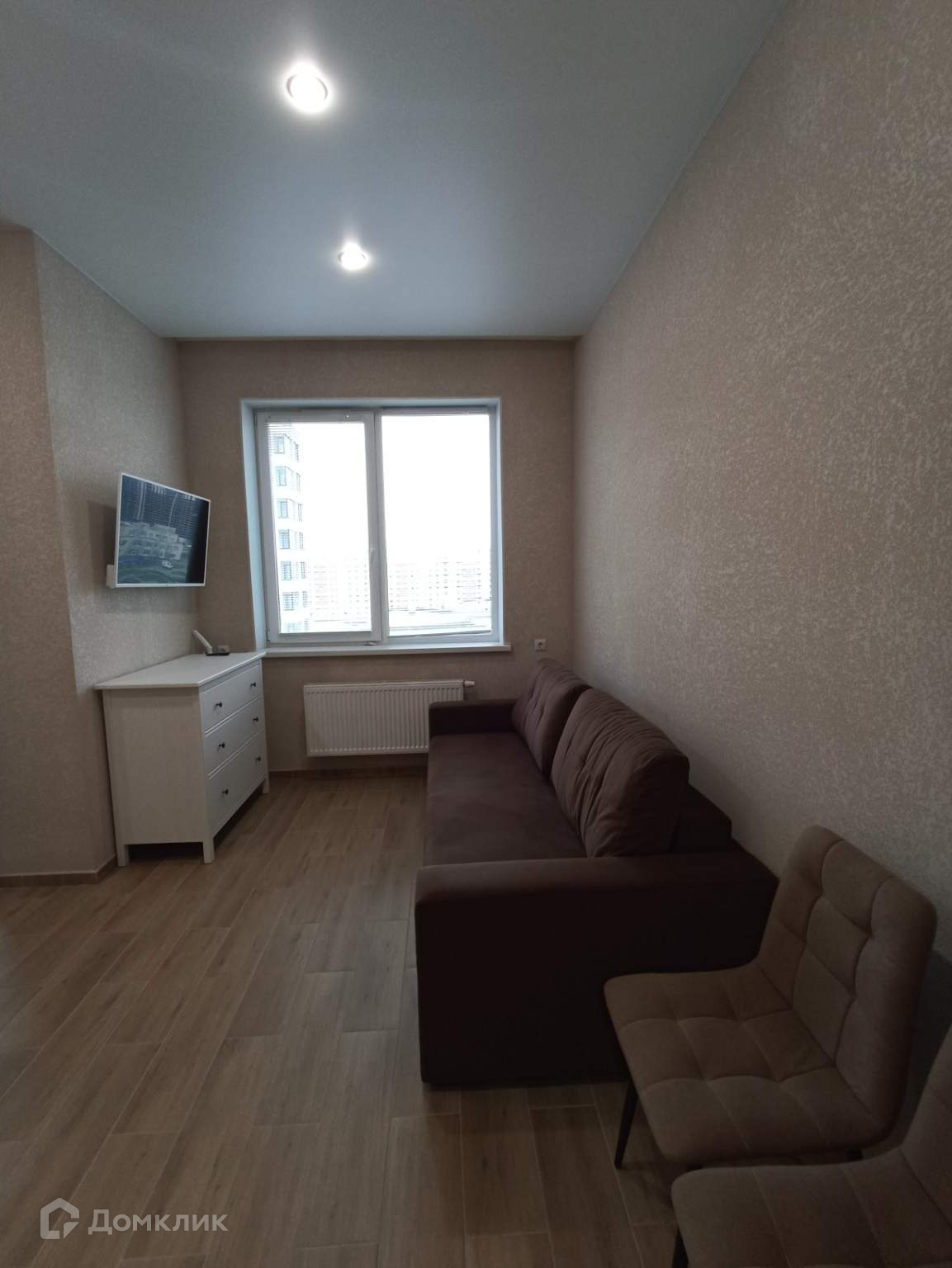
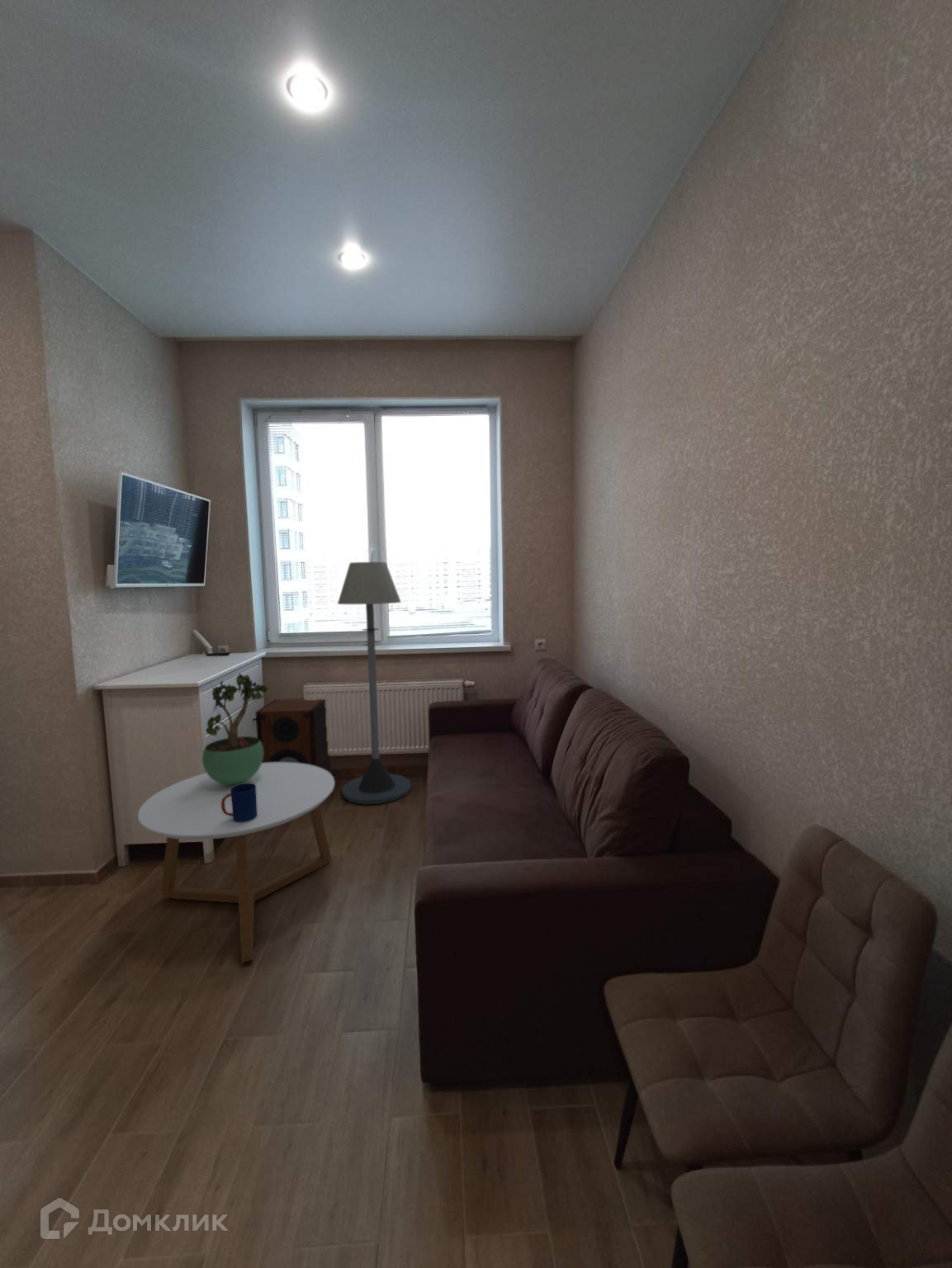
+ floor lamp [337,561,413,805]
+ speaker [254,698,332,774]
+ potted plant [201,673,269,785]
+ coffee table [137,762,335,963]
+ mug [221,783,258,822]
